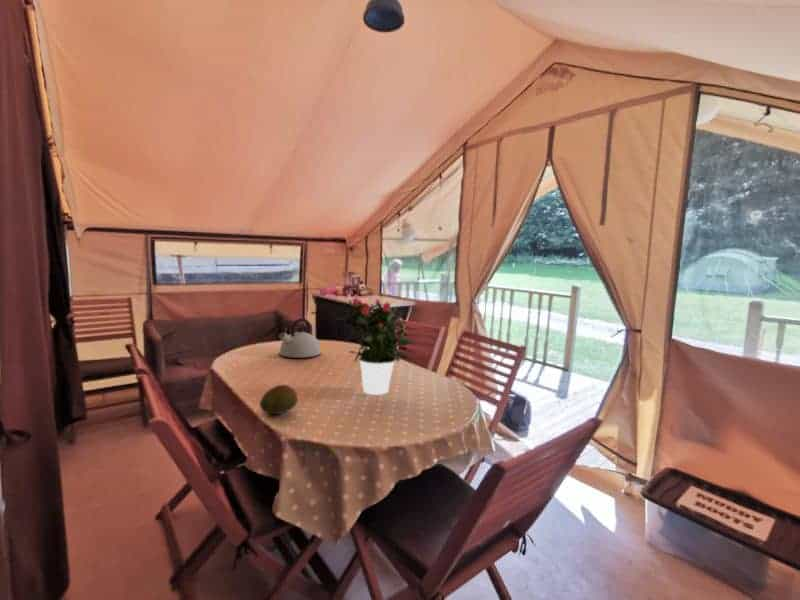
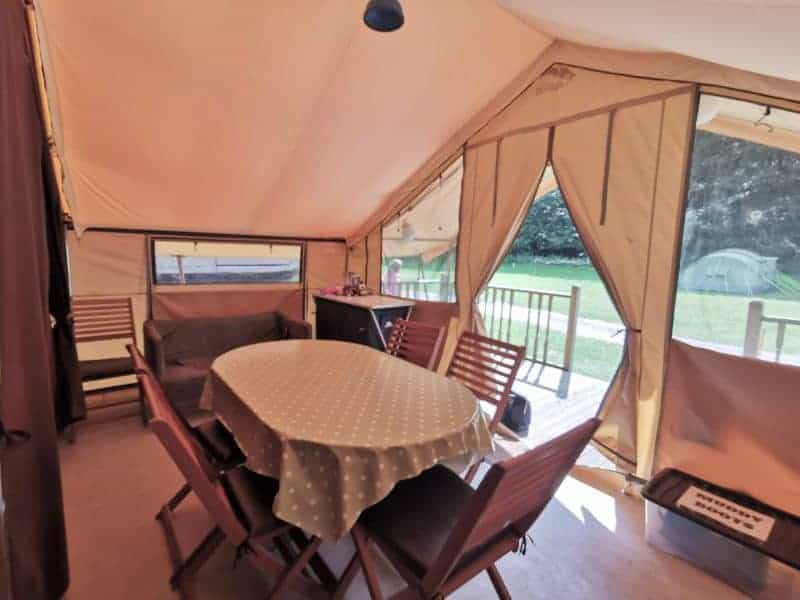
- potted flower [336,297,415,396]
- fruit [259,384,299,415]
- kettle [278,317,322,359]
